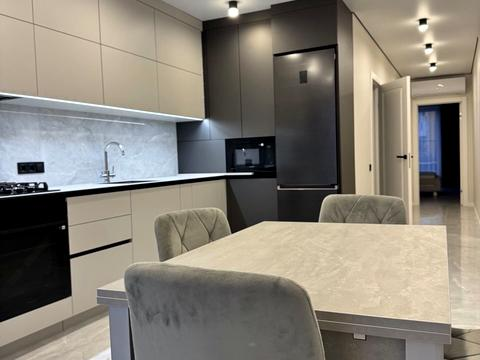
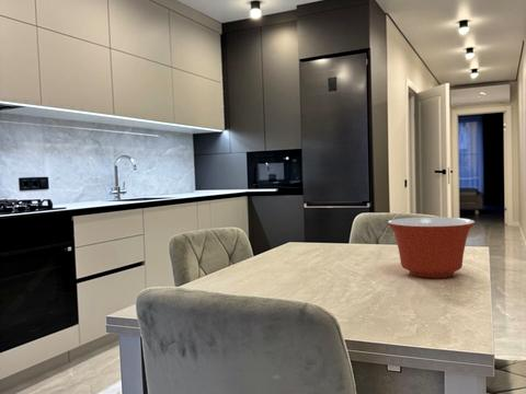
+ mixing bowl [386,217,477,279]
